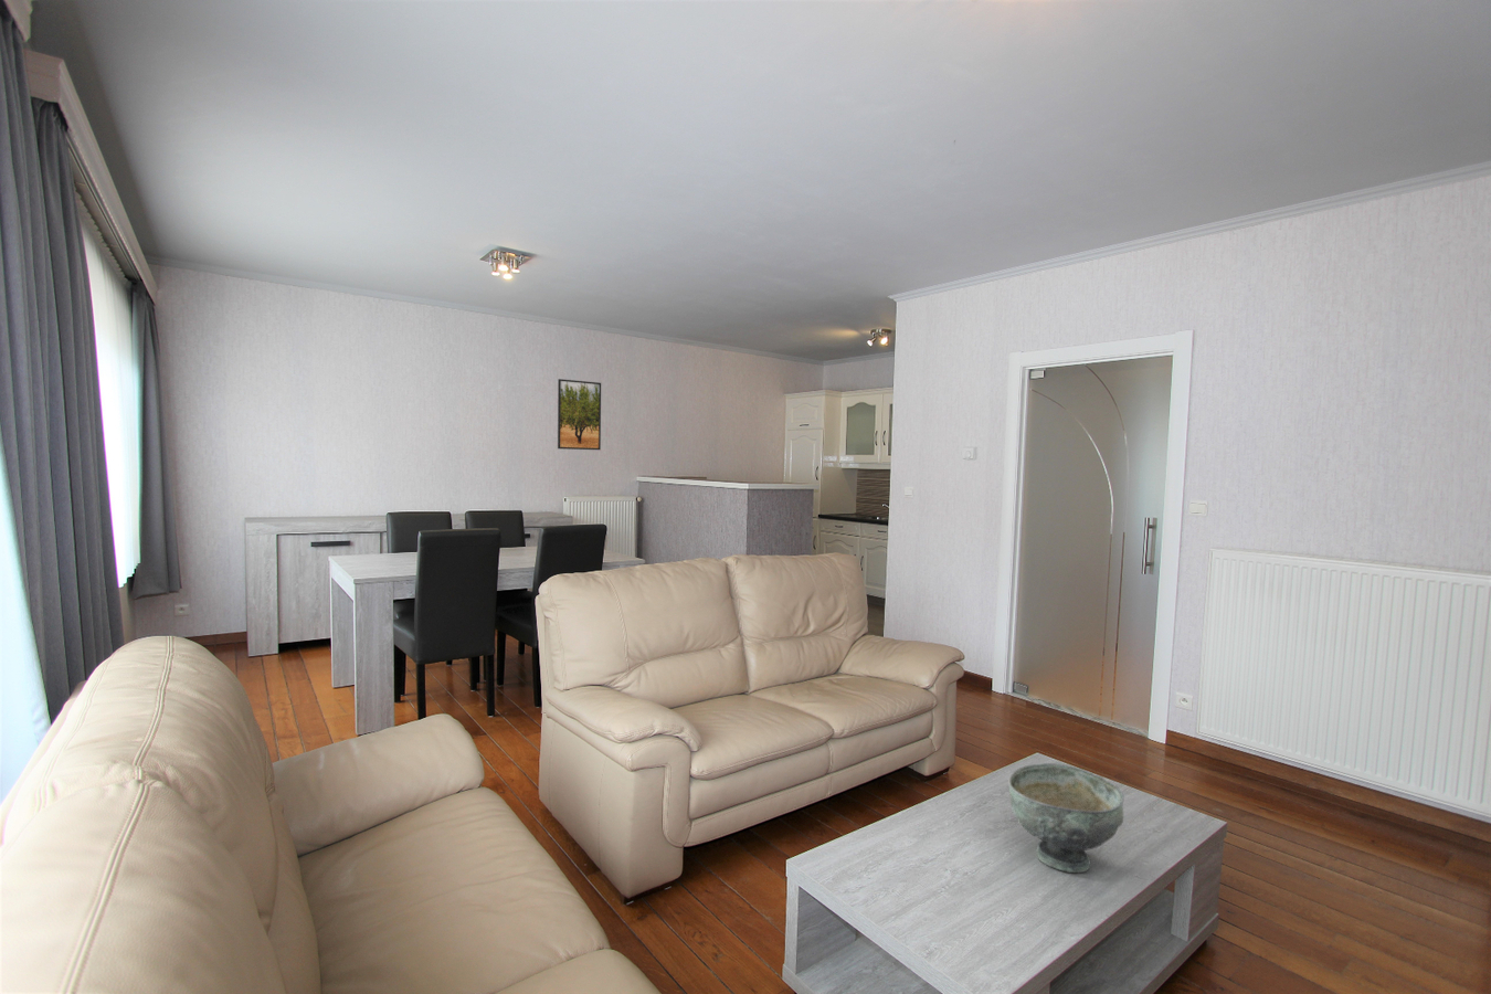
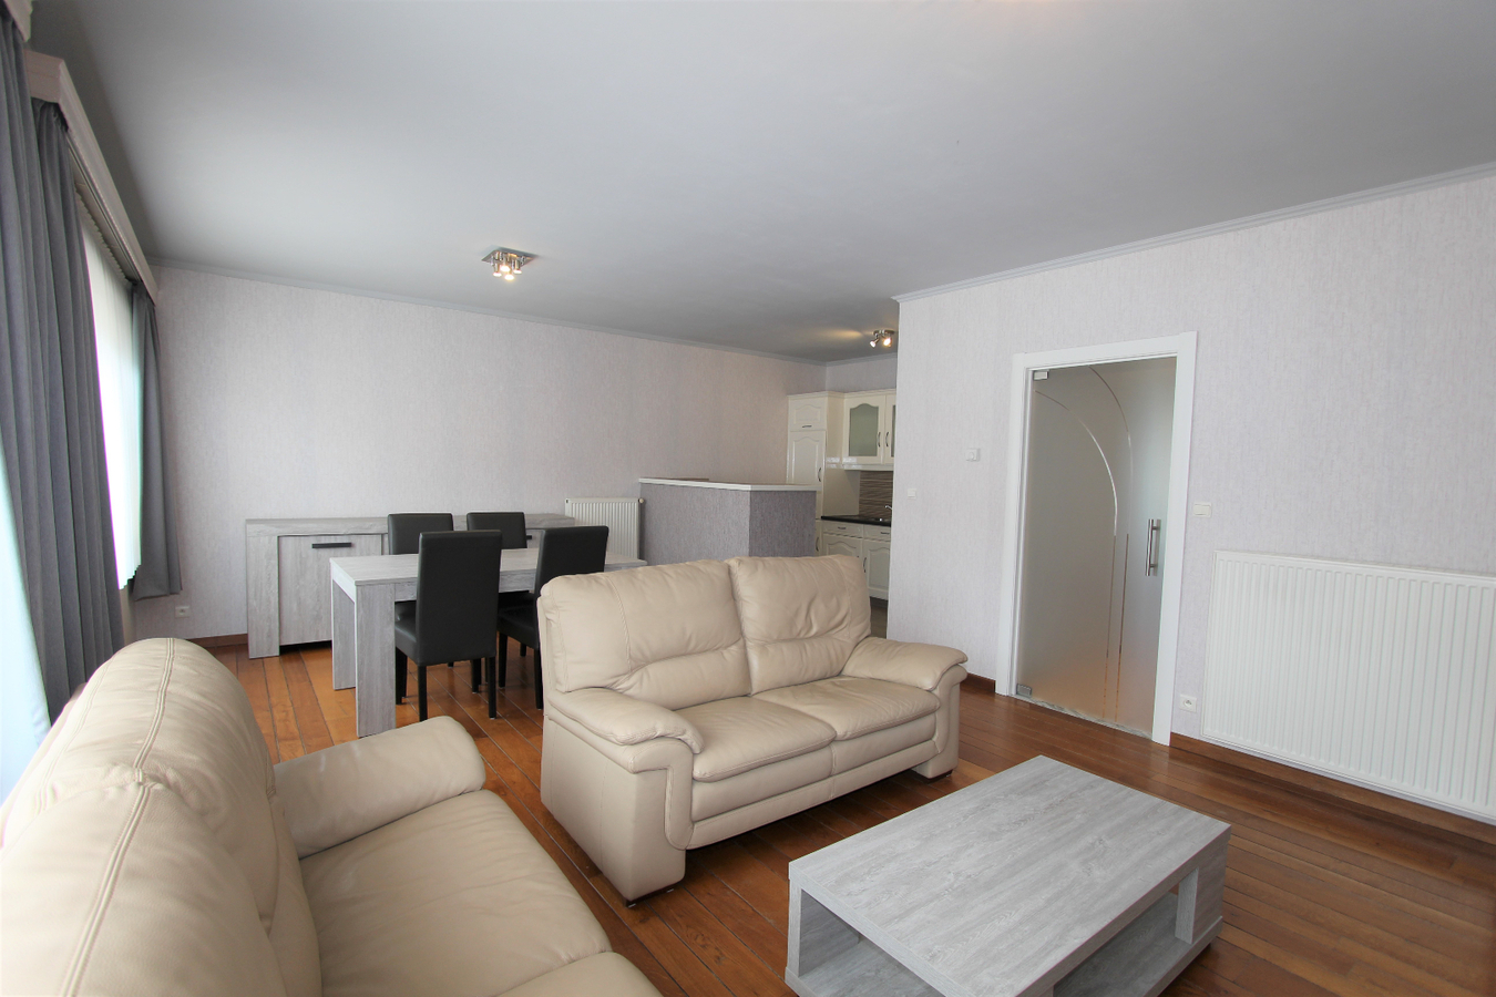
- decorative bowl [1007,762,1125,873]
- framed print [557,377,602,450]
